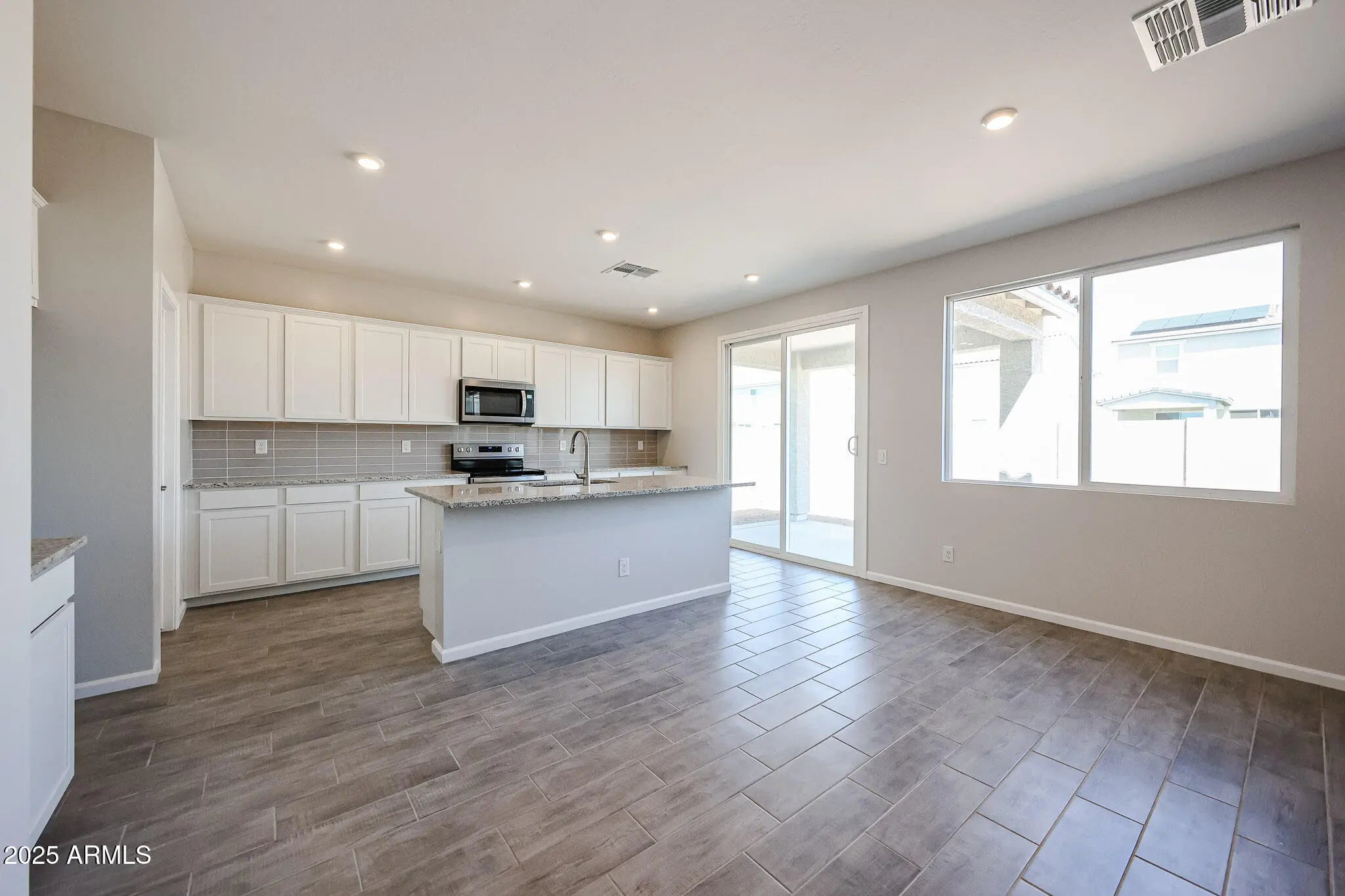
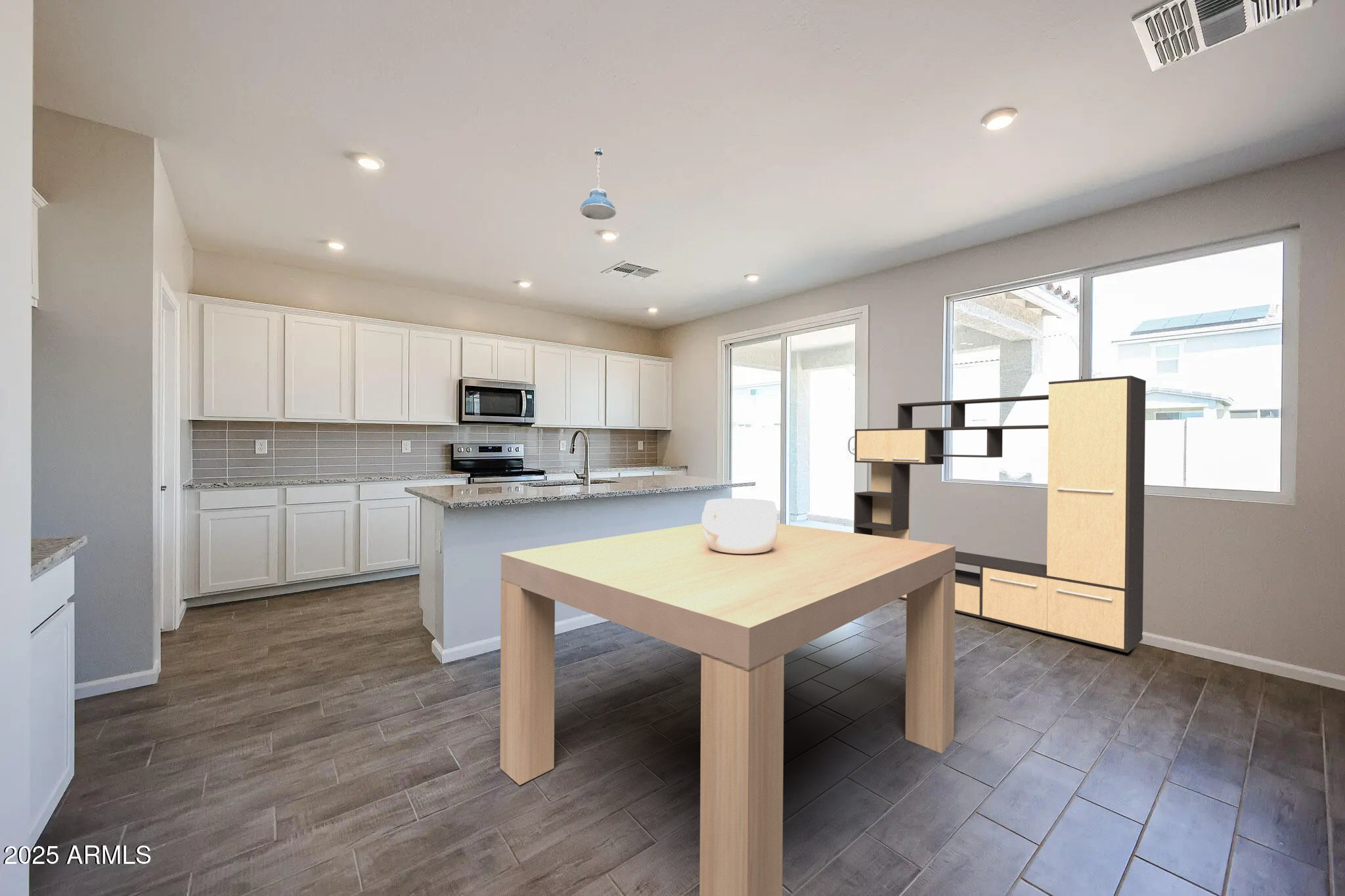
+ pendant light [579,148,617,221]
+ media console [854,375,1147,653]
+ dining table [499,498,956,896]
